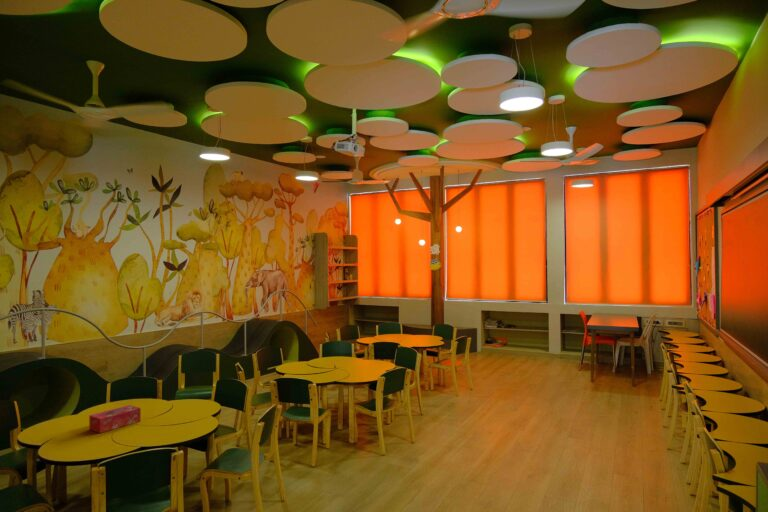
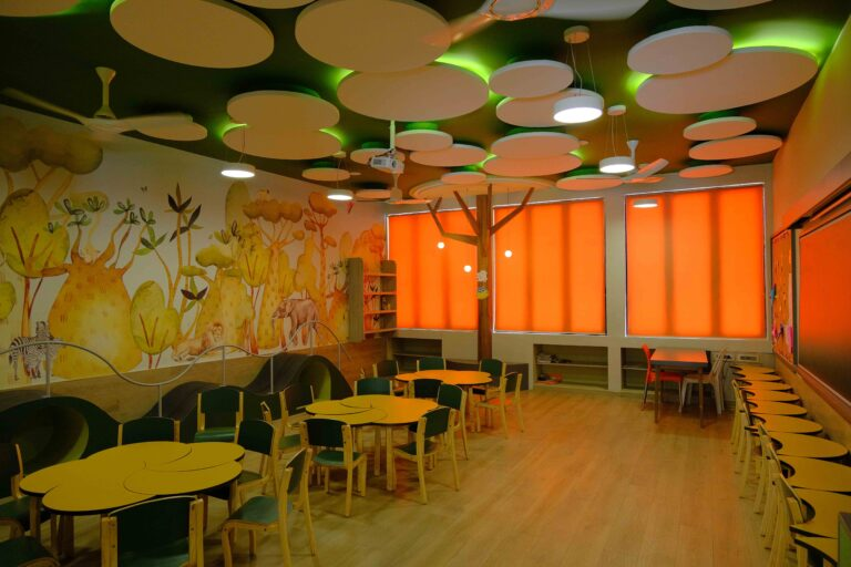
- tissue box [88,404,142,434]
